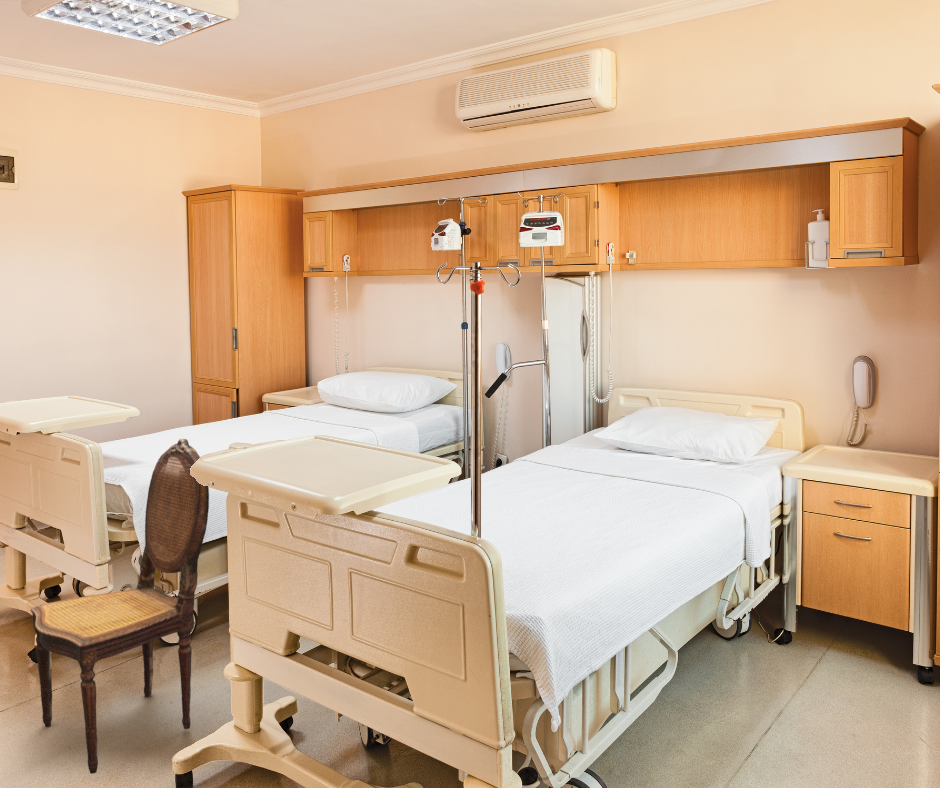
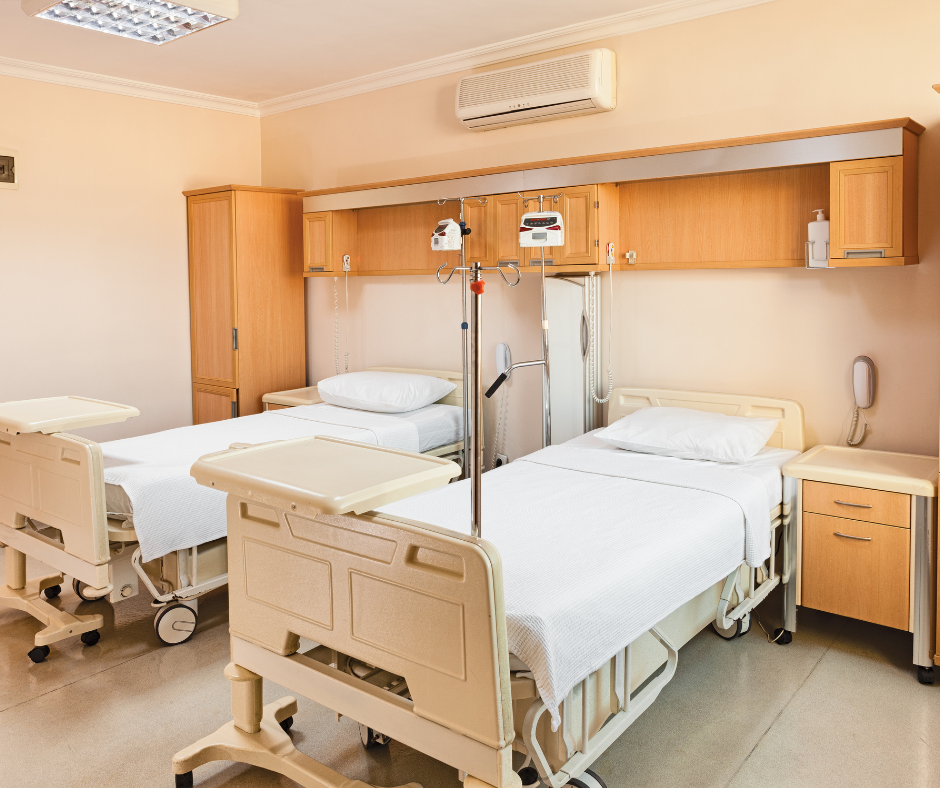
- dining chair [30,438,210,775]
